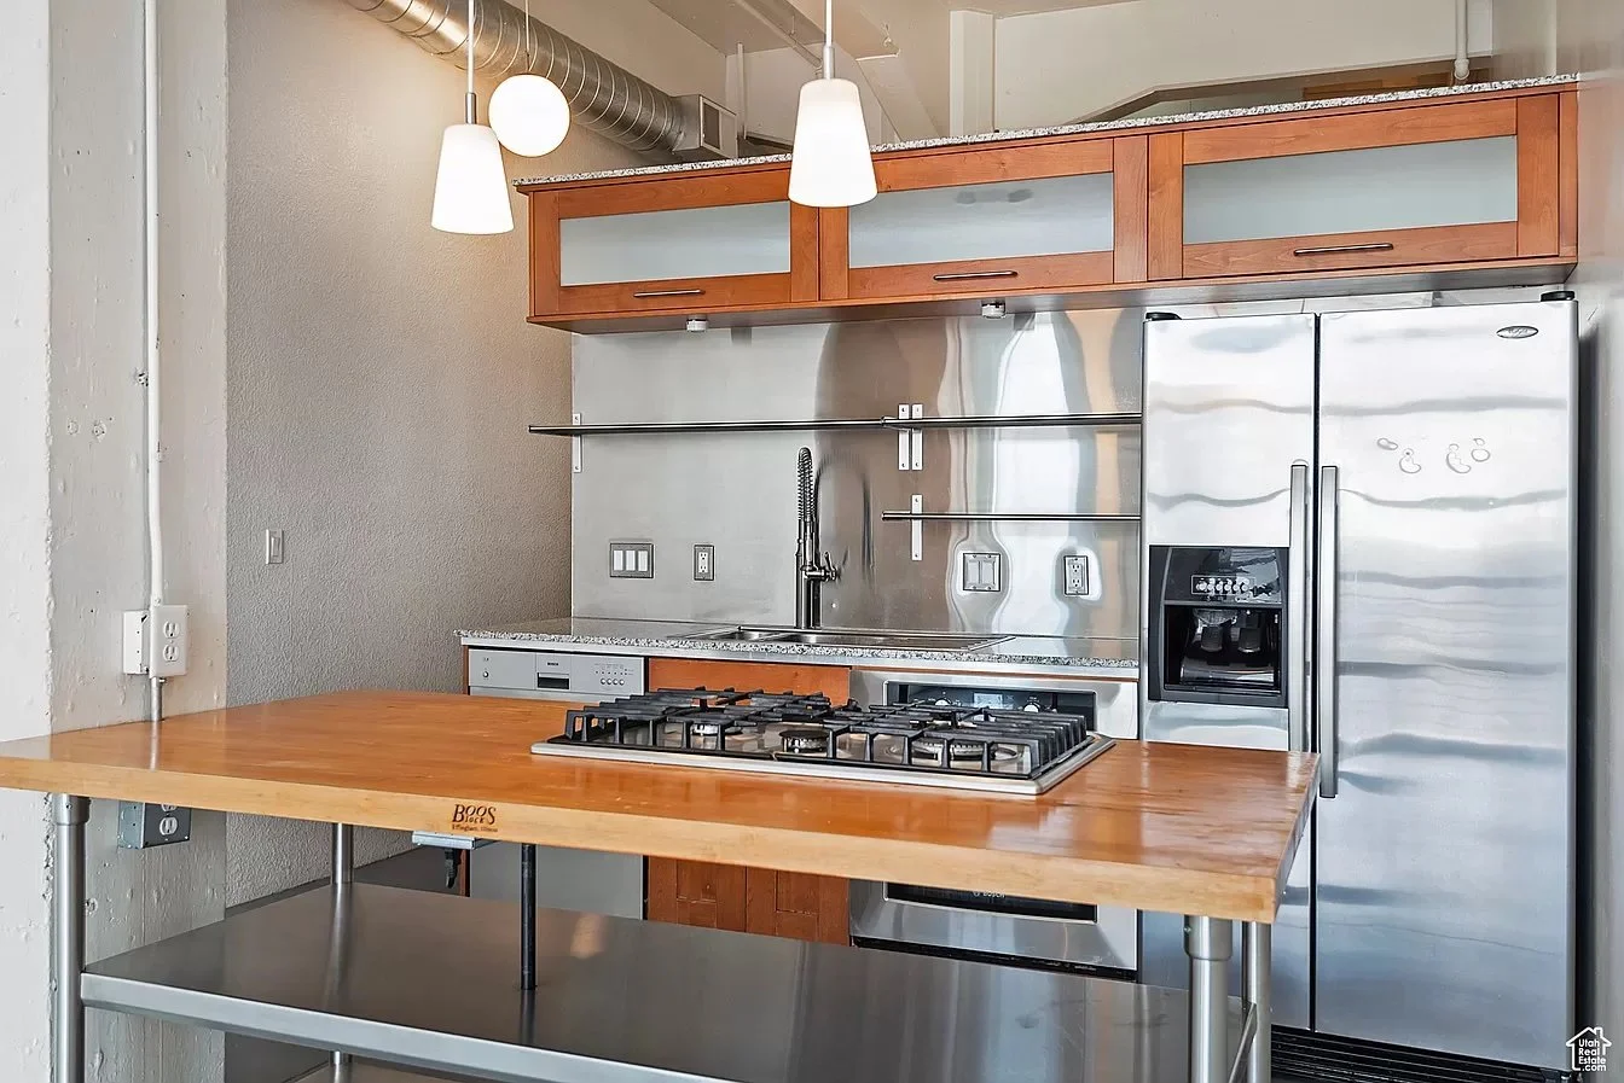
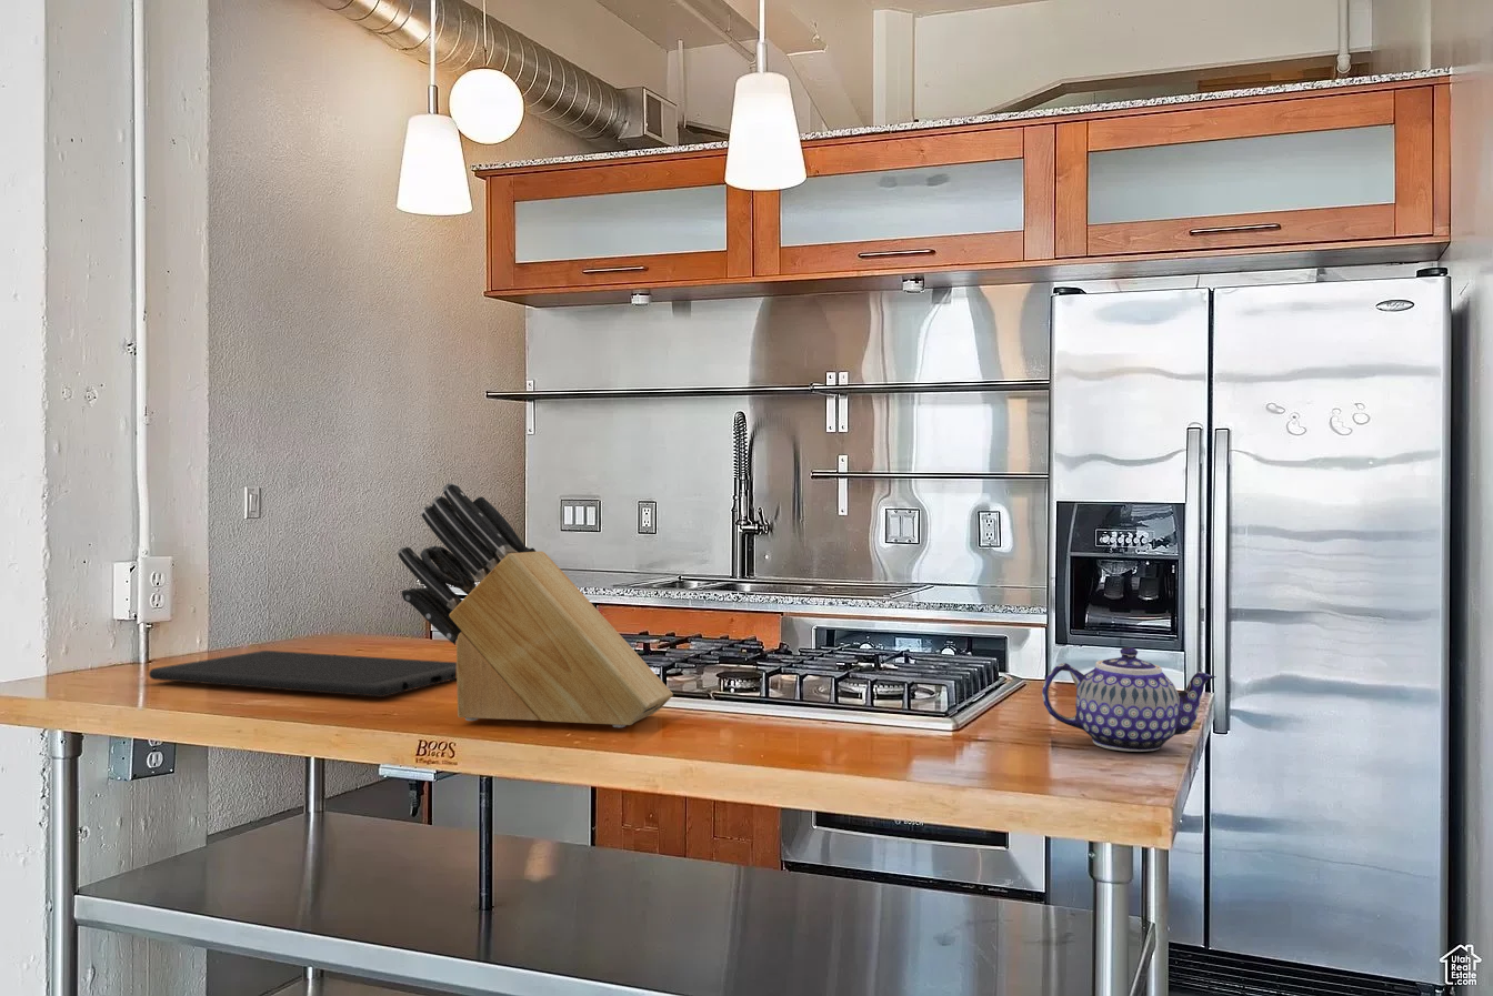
+ cutting board [148,649,457,698]
+ knife block [397,482,675,728]
+ teapot [1041,646,1217,753]
